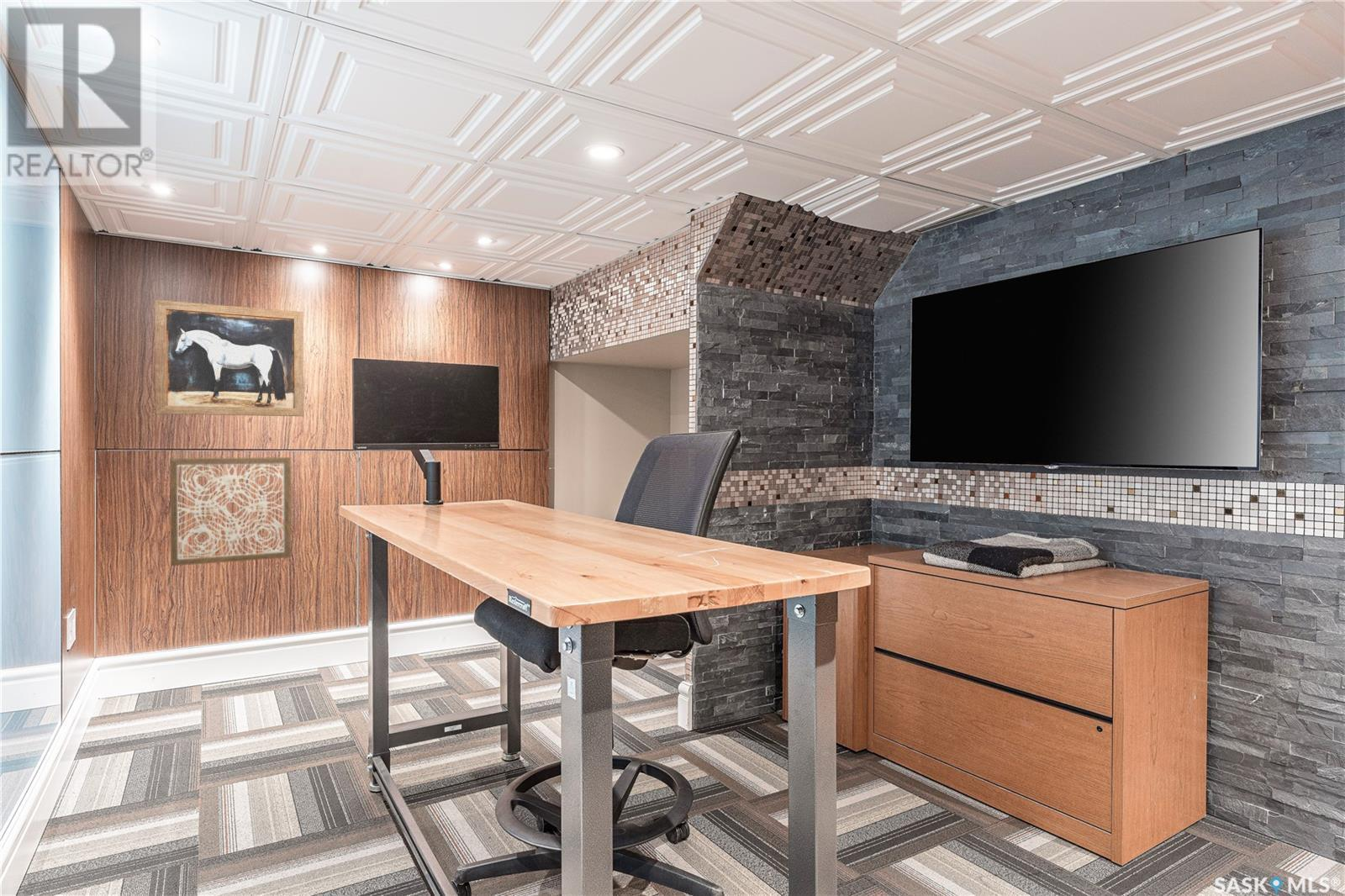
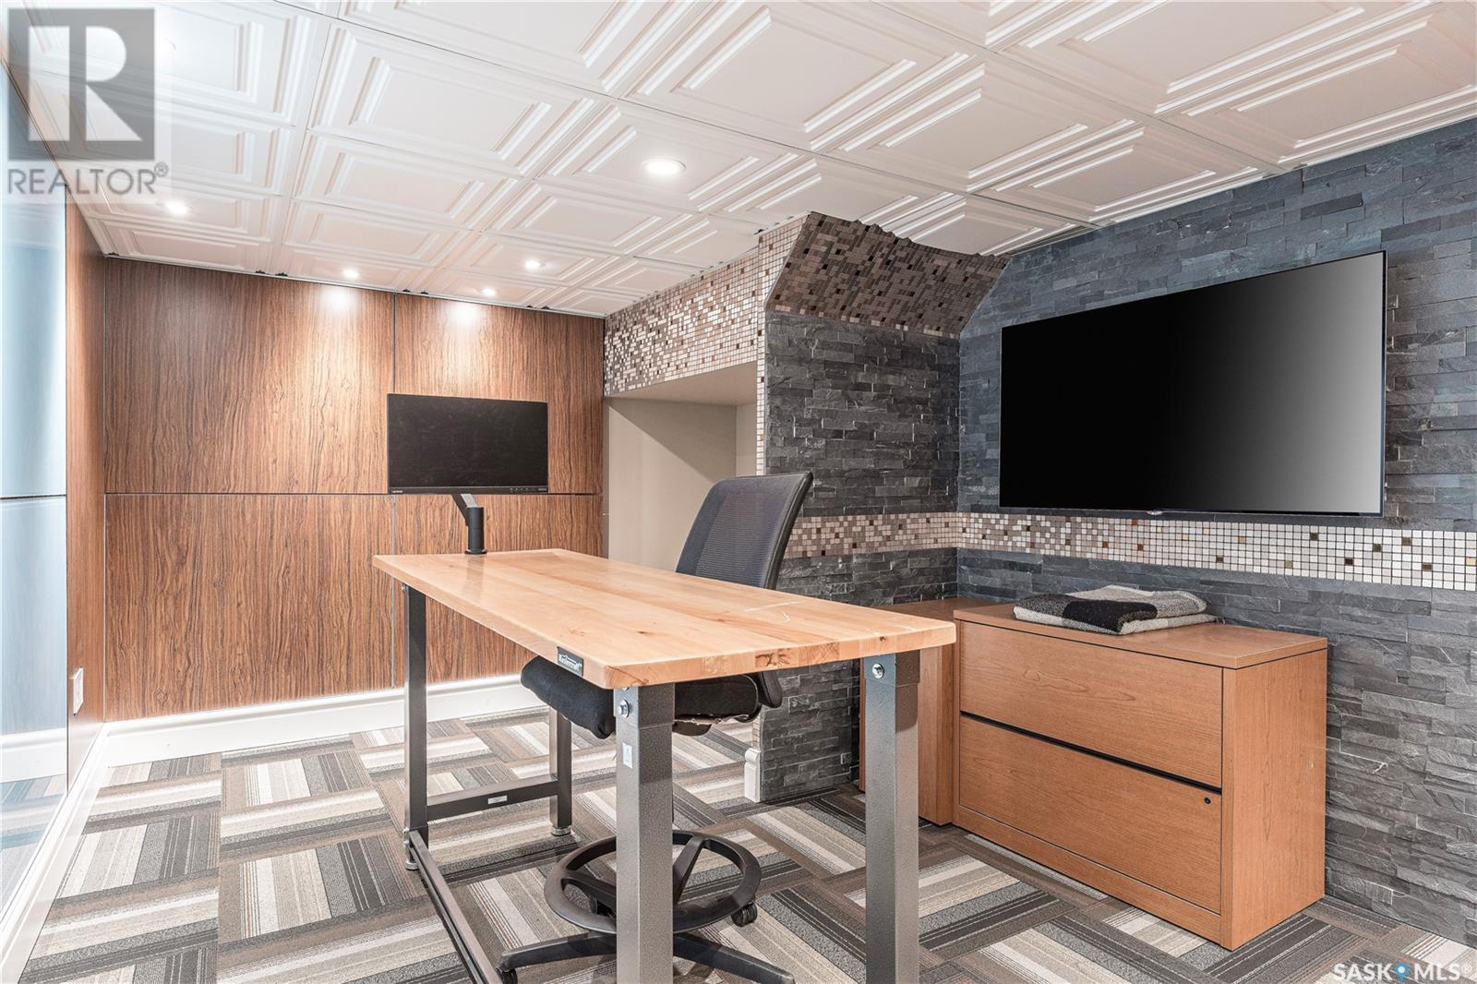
- wall art [169,455,292,567]
- wall art [154,299,304,417]
